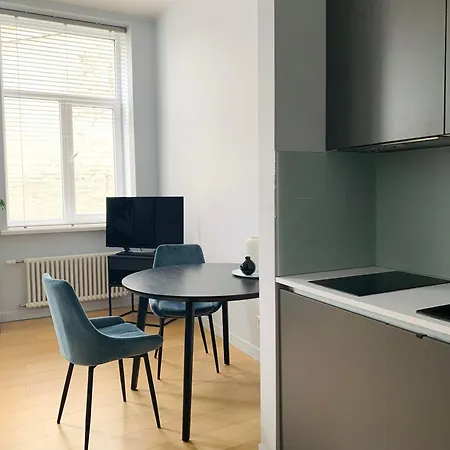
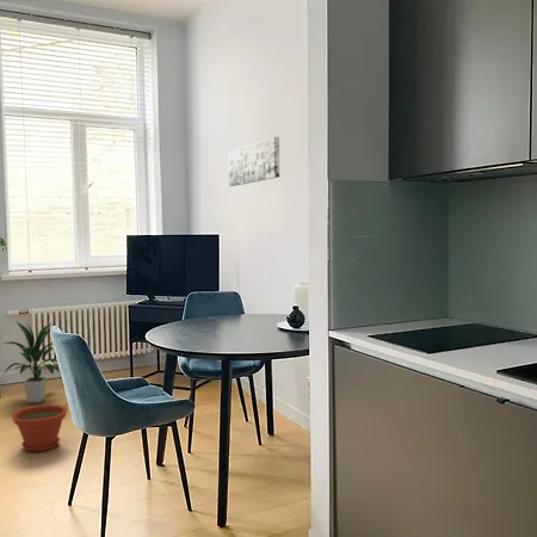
+ wall art [228,136,280,187]
+ plant pot [11,403,68,452]
+ indoor plant [2,320,64,403]
